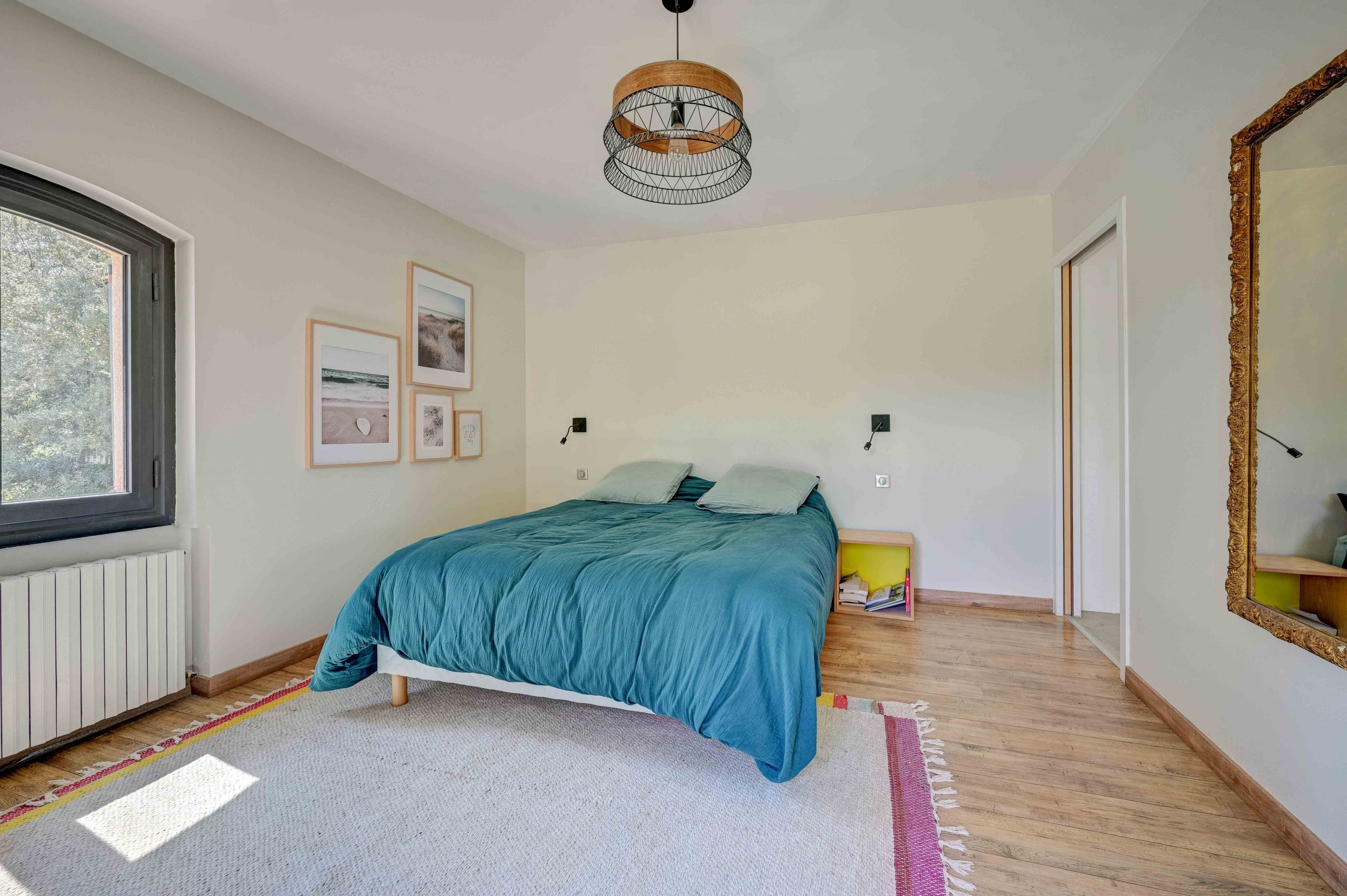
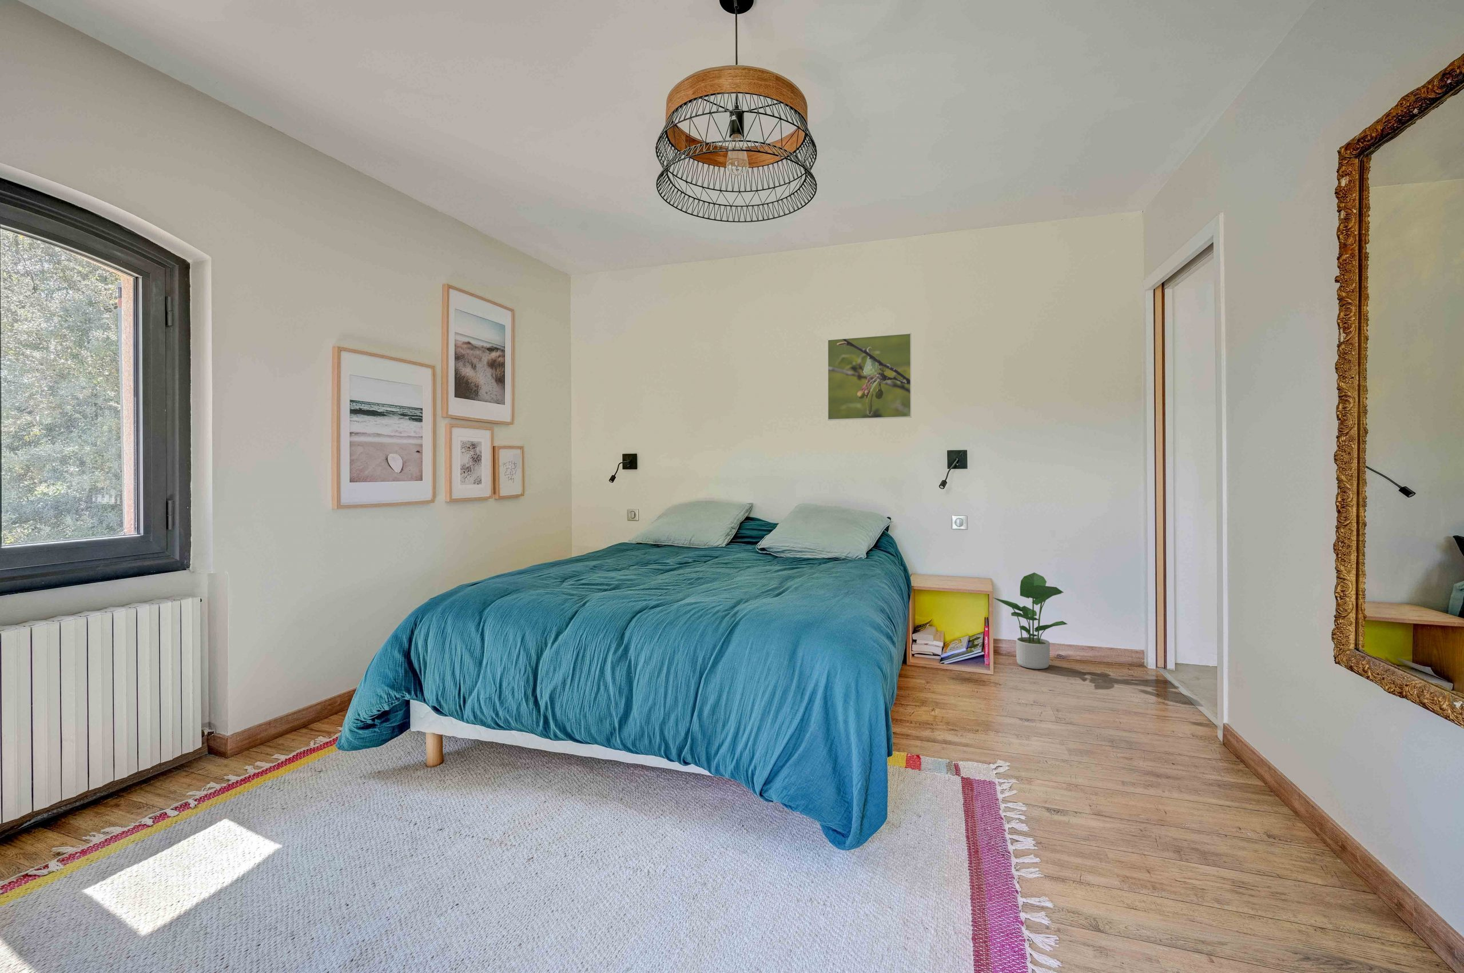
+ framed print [827,332,912,421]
+ potted plant [992,572,1068,670]
